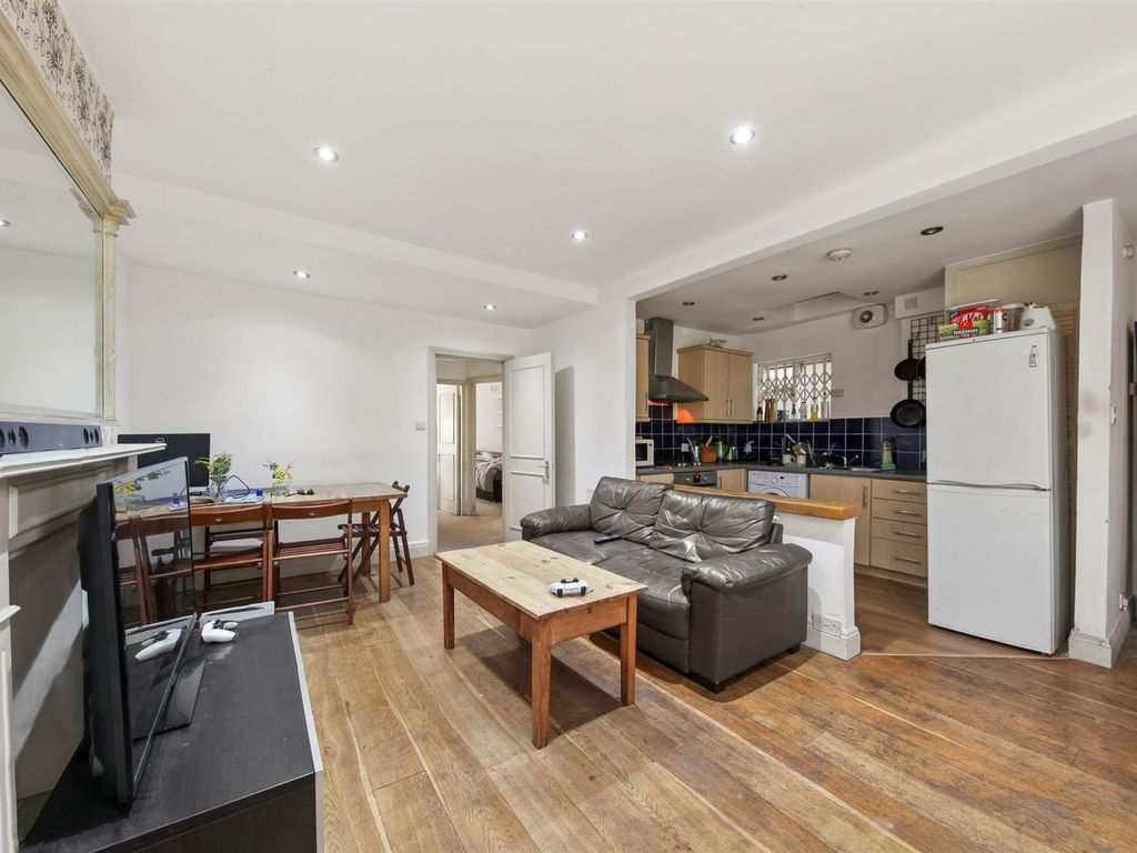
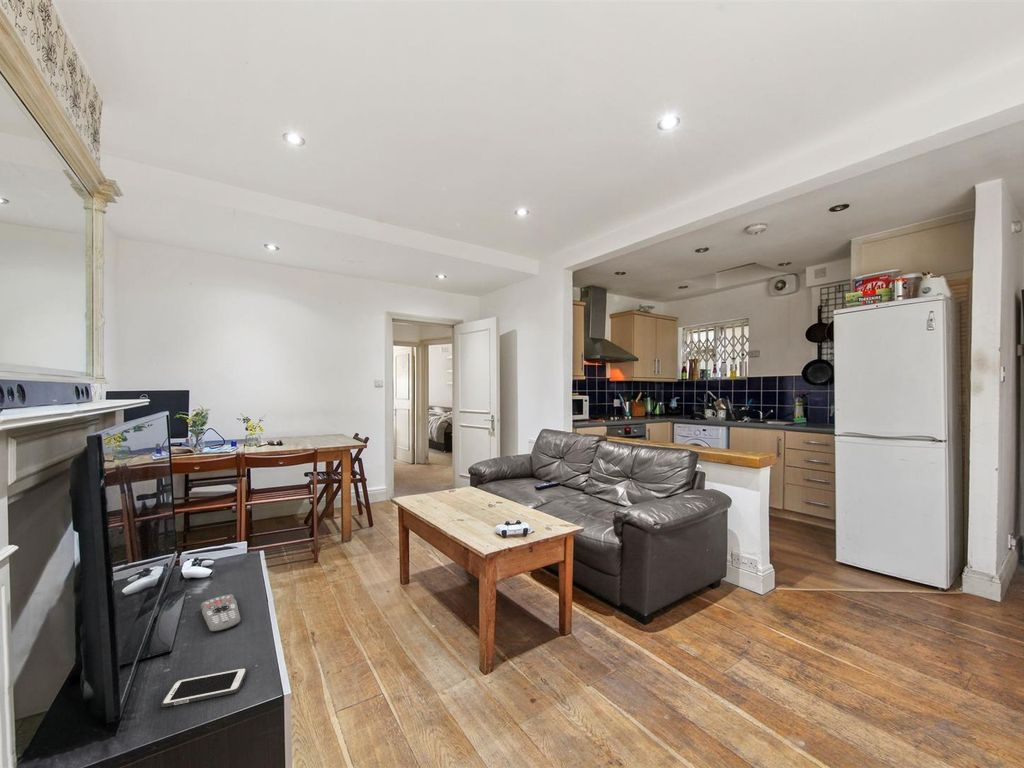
+ remote control [200,593,241,633]
+ cell phone [160,667,248,708]
